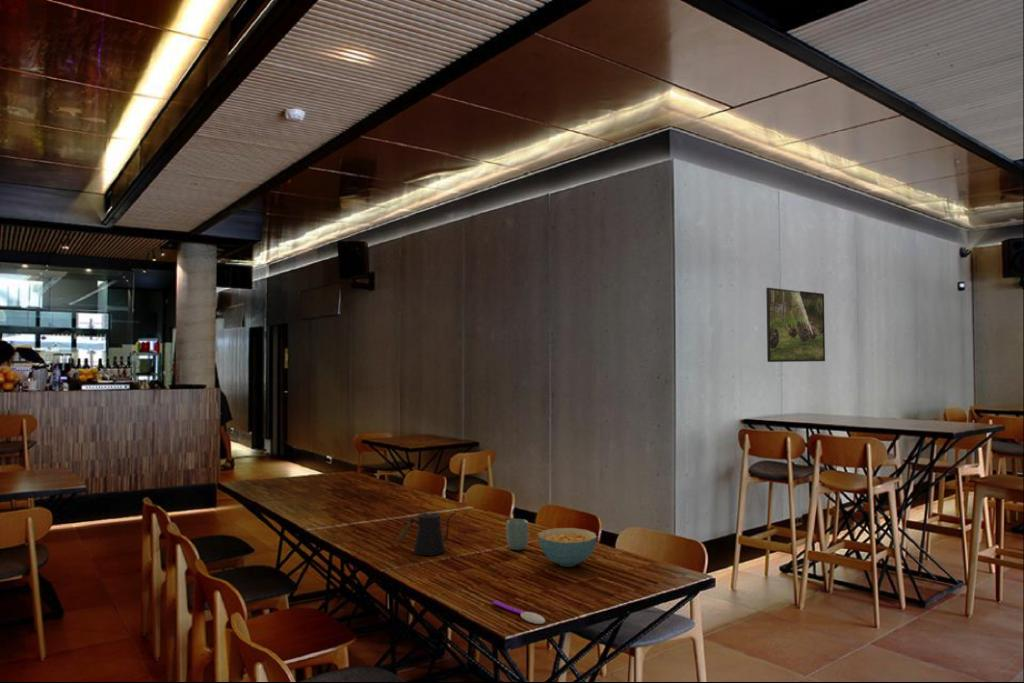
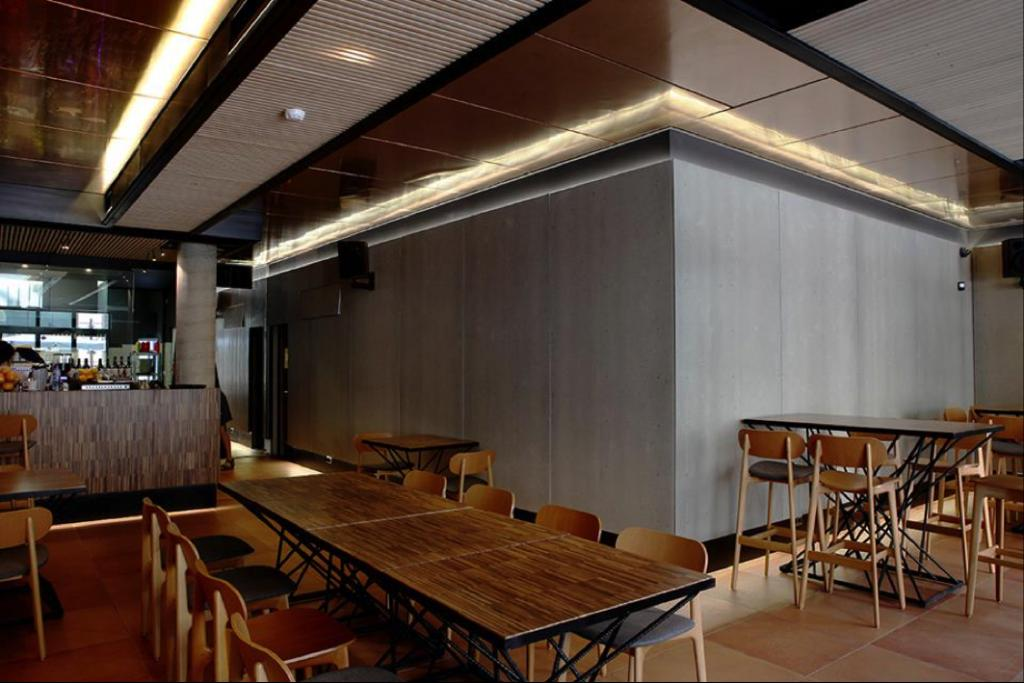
- cereal bowl [537,527,598,568]
- kettle [395,512,457,557]
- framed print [765,287,826,363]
- spoon [492,600,546,625]
- cup [505,518,529,551]
